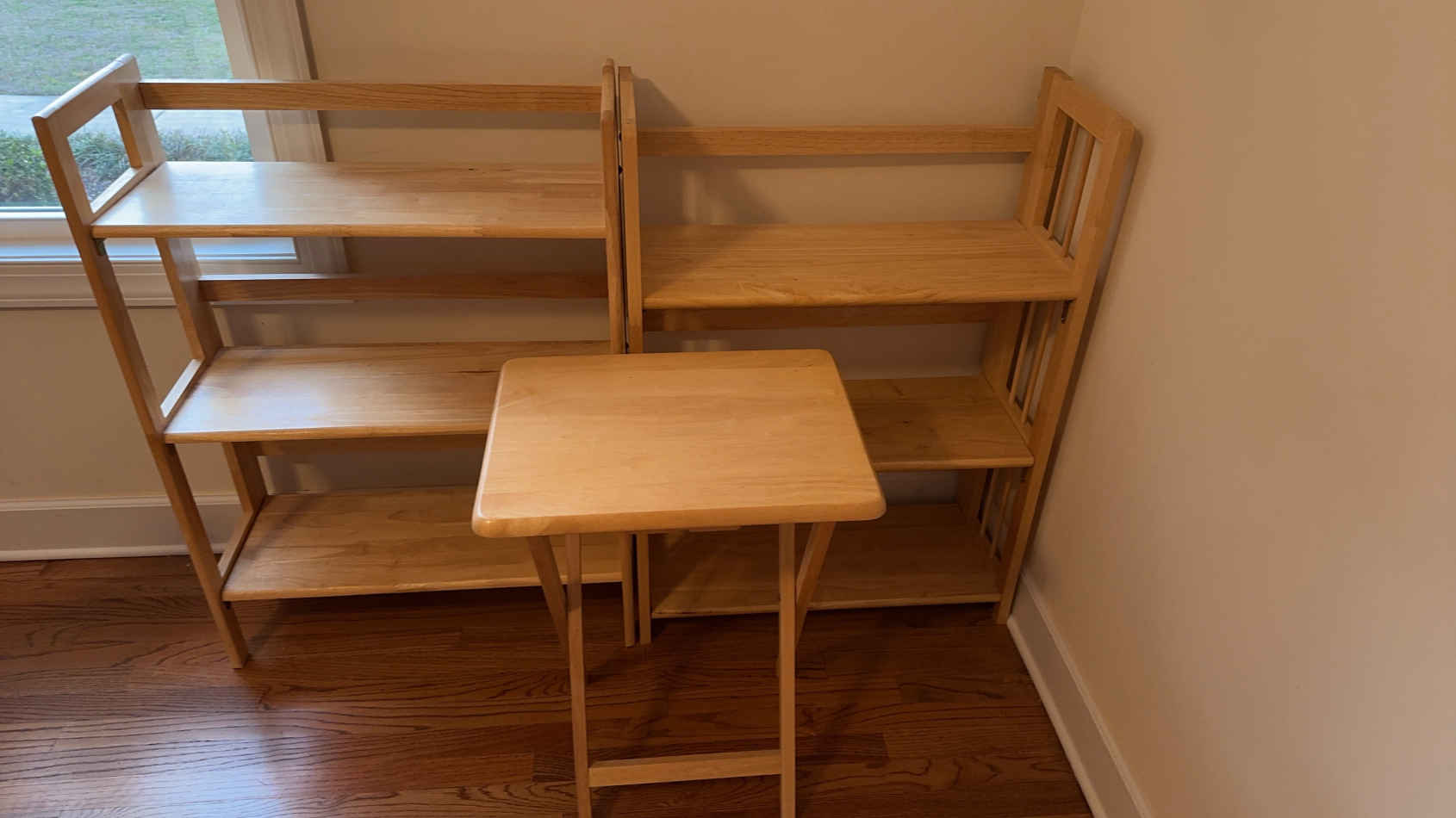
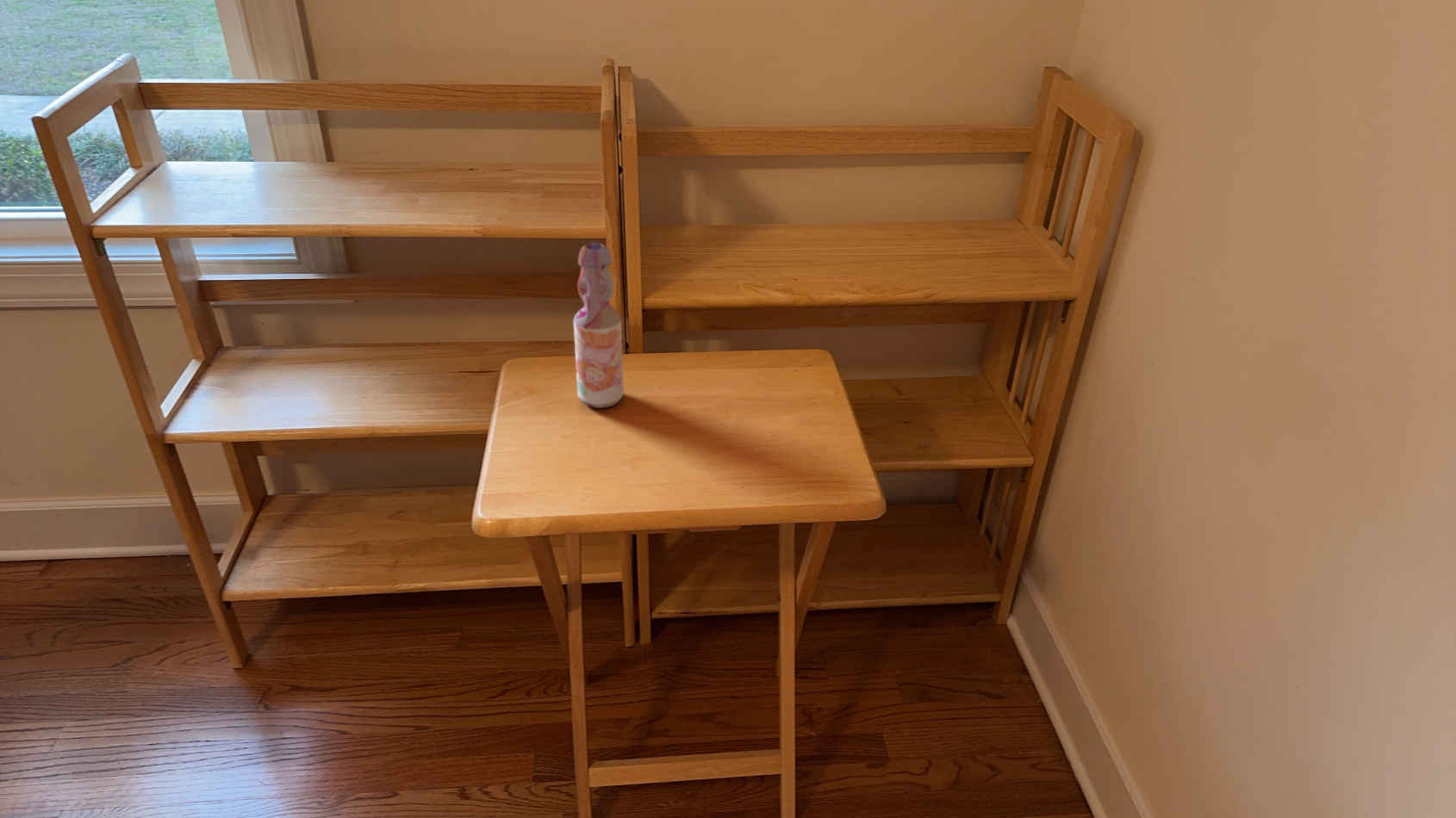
+ bottle [573,242,625,409]
